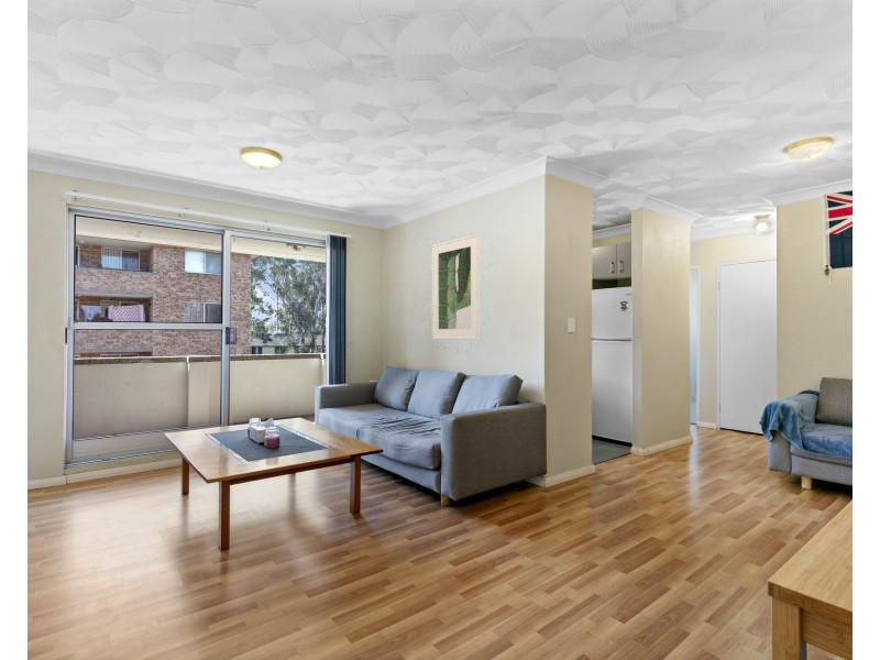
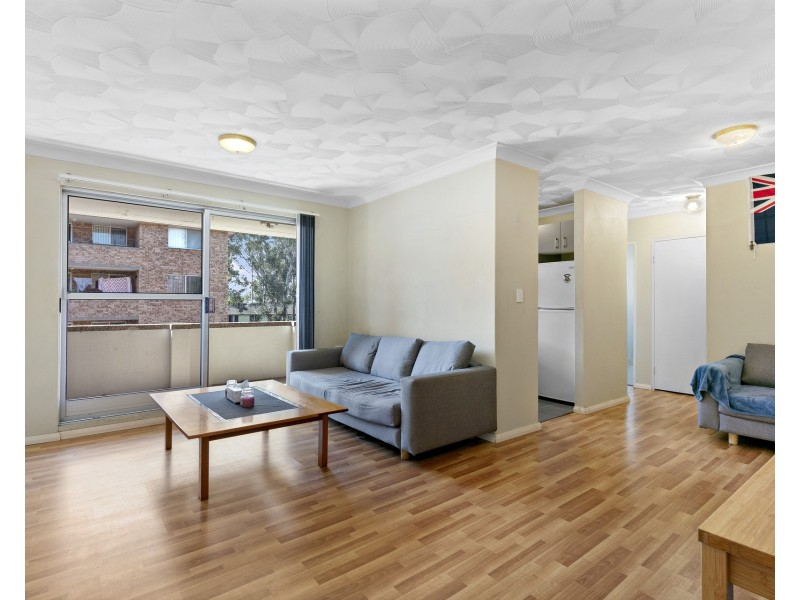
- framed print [431,232,481,341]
